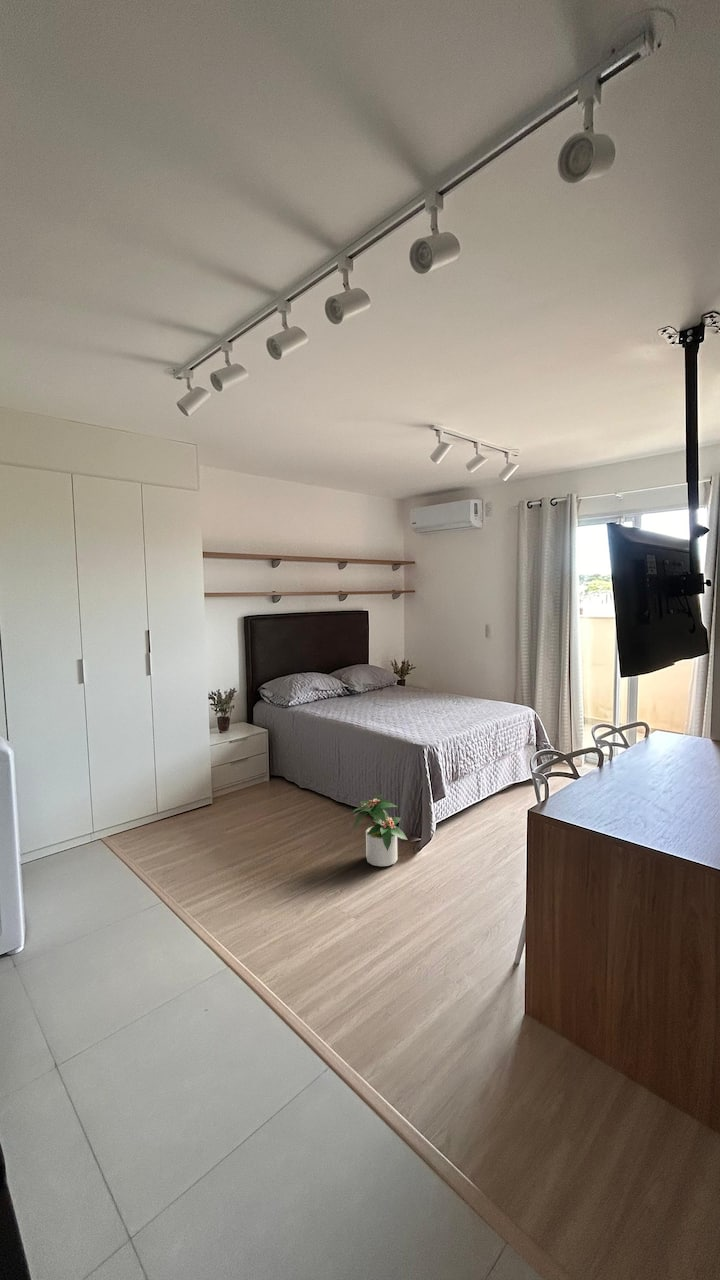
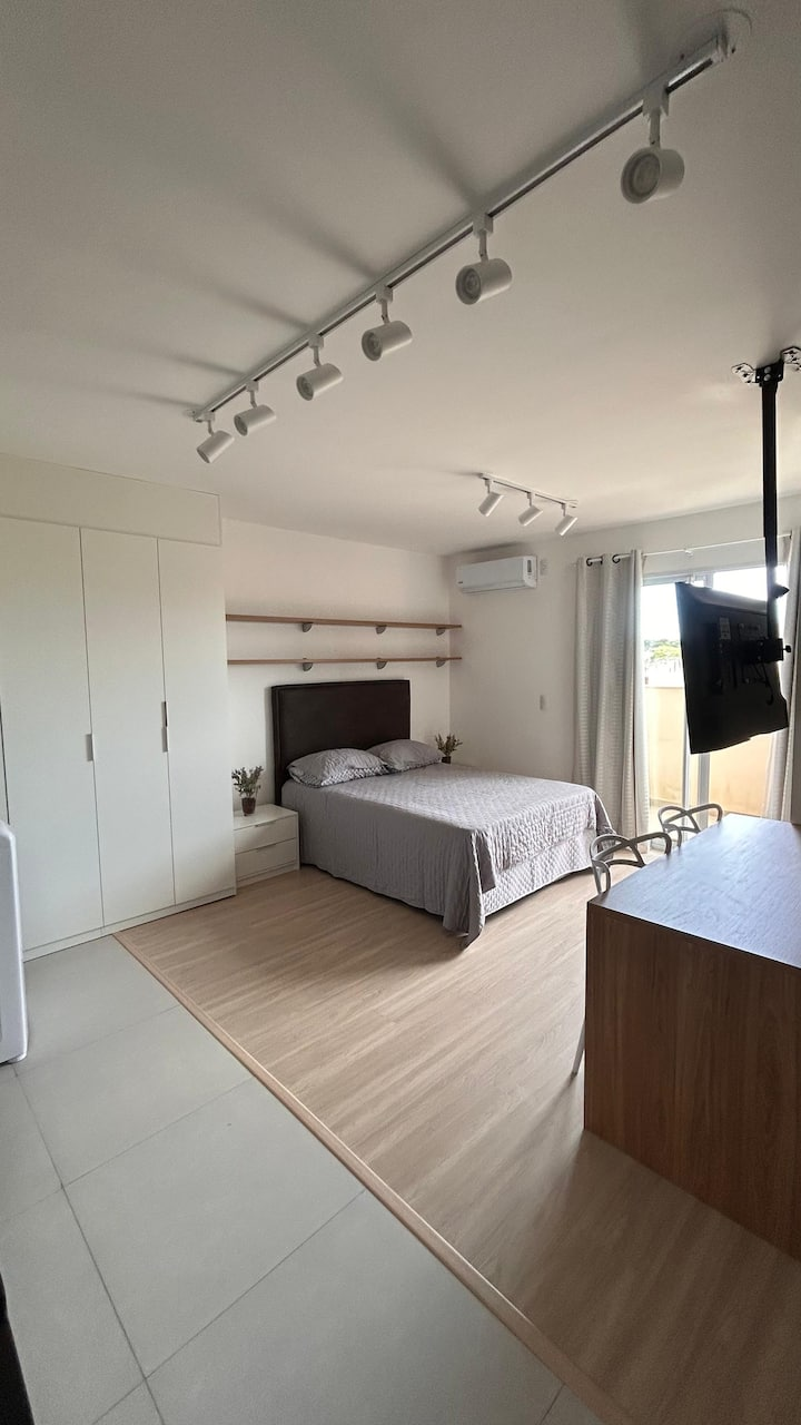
- potted plant [351,793,408,867]
